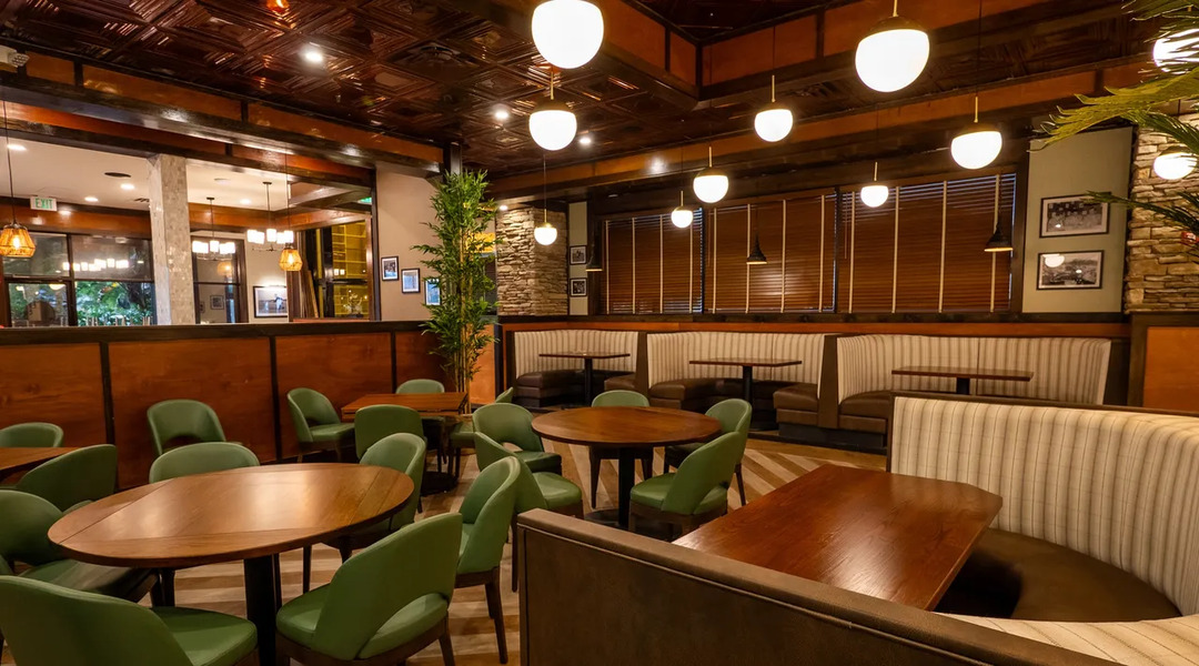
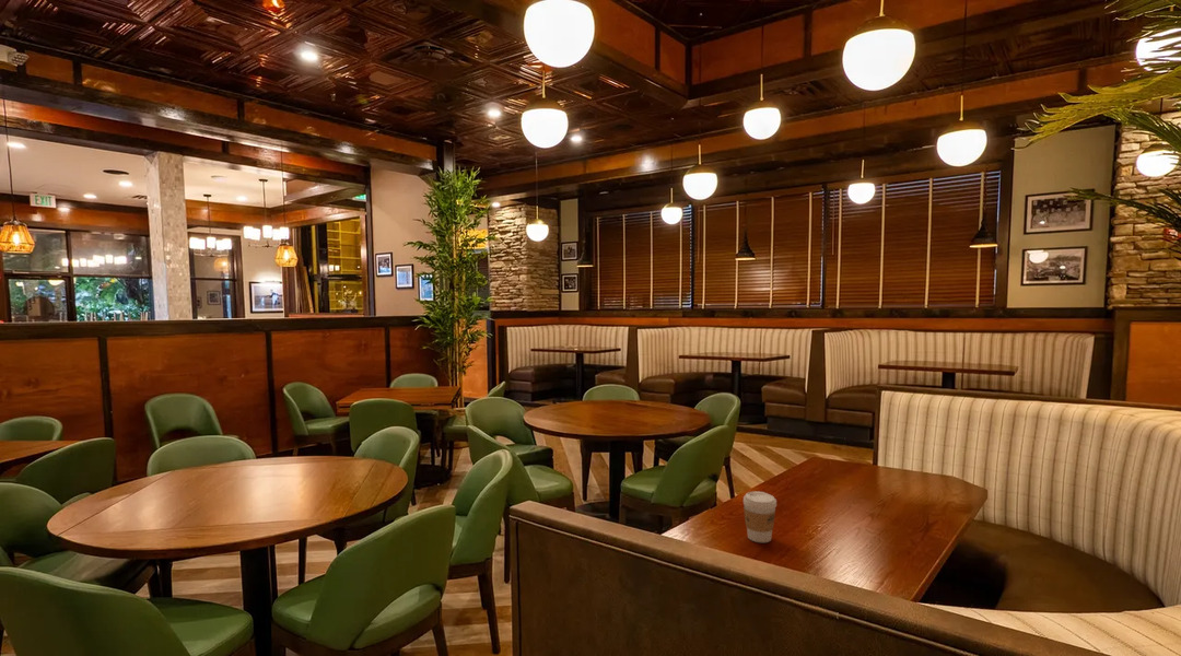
+ coffee cup [742,491,777,543]
